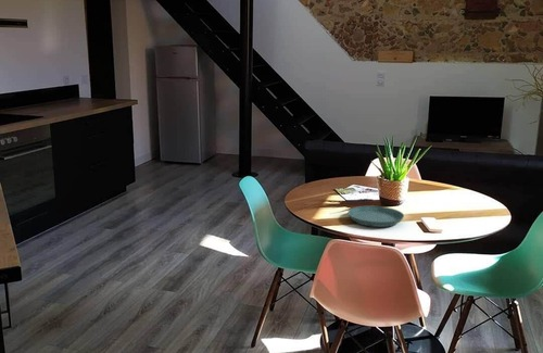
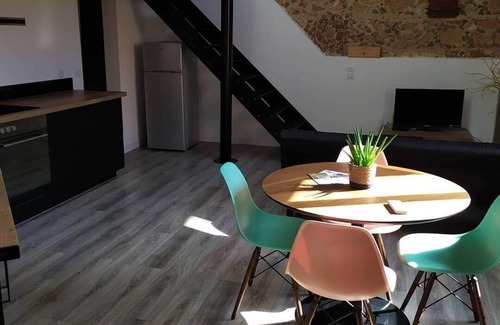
- saucer [346,205,405,228]
